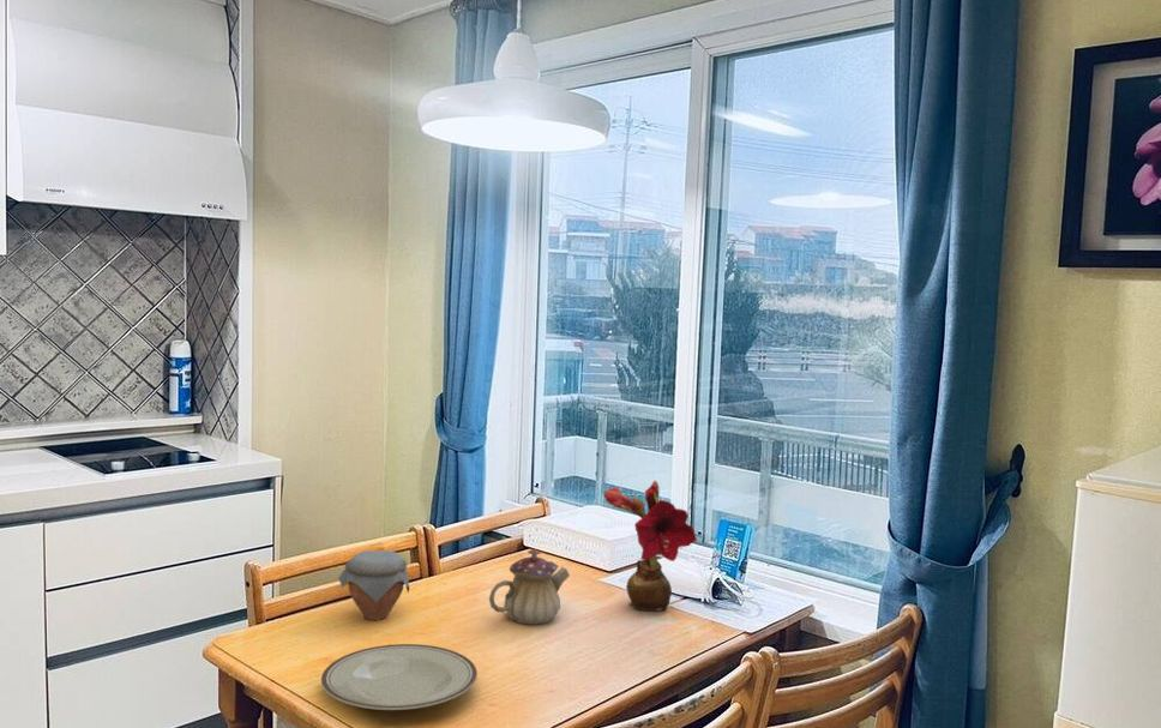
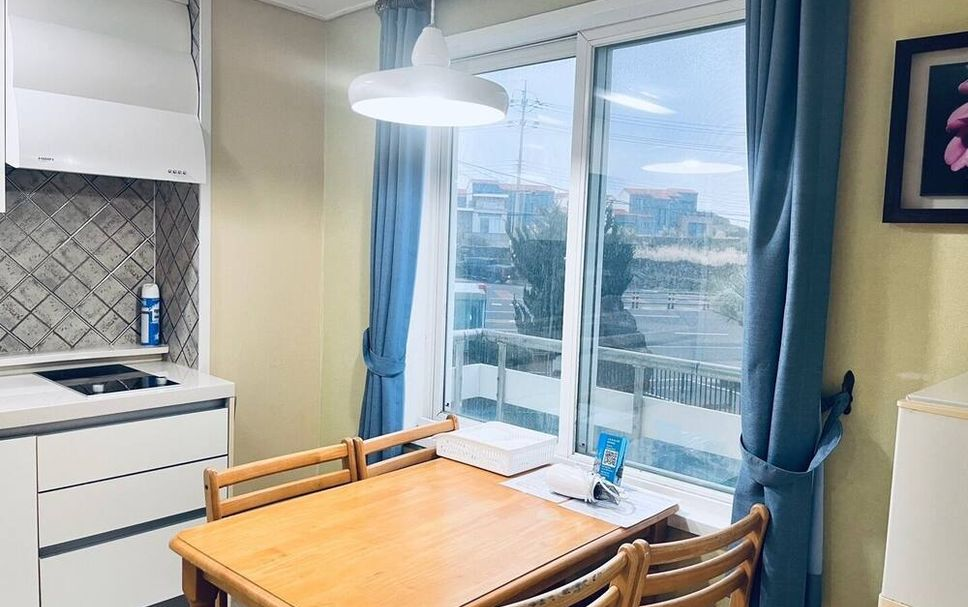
- plate [320,643,479,711]
- teapot [488,548,571,626]
- flower [602,479,698,612]
- jar [337,549,410,621]
